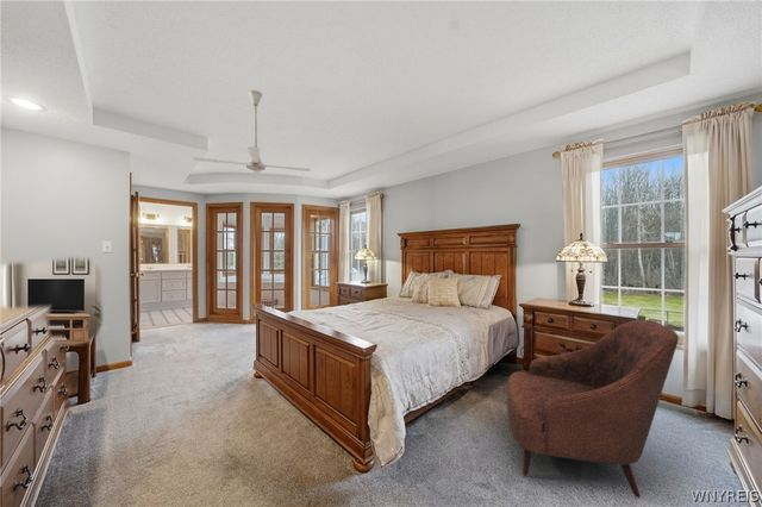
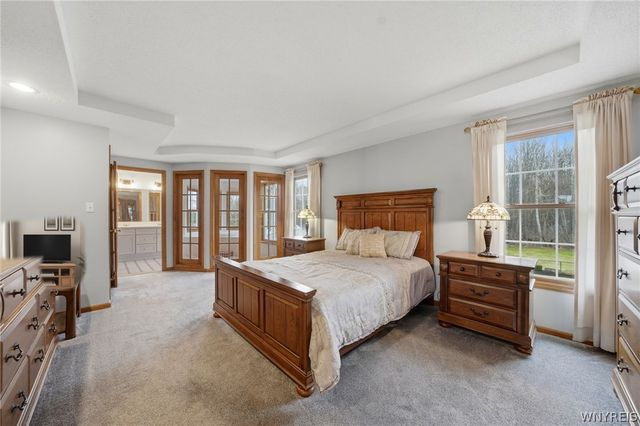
- armchair [506,319,680,499]
- ceiling fan [192,89,312,179]
